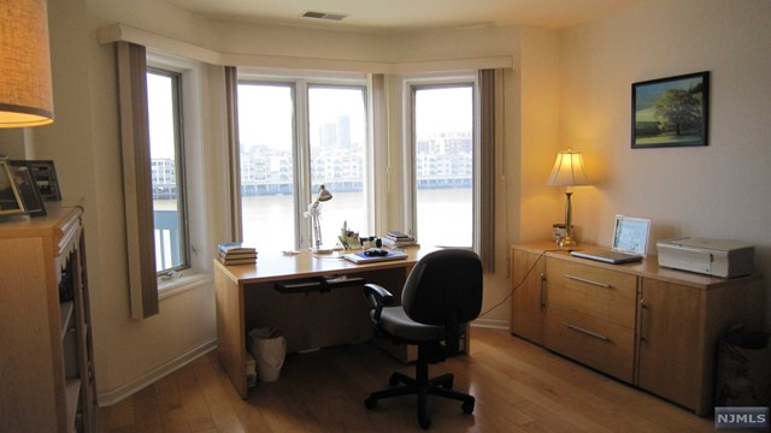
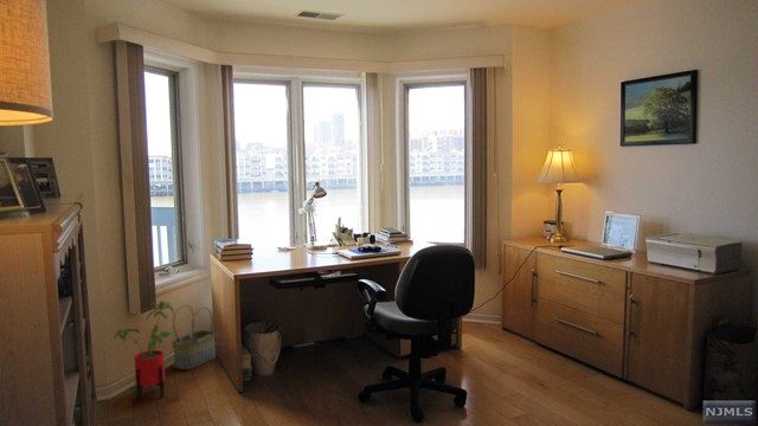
+ basket [171,304,217,370]
+ house plant [114,301,176,401]
